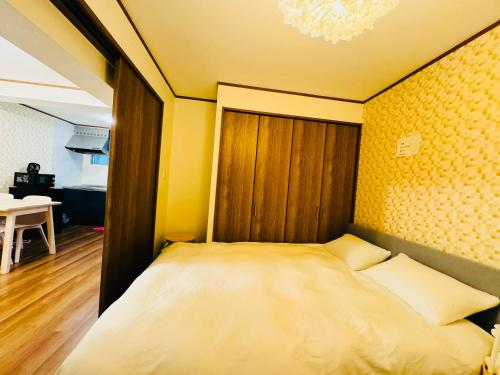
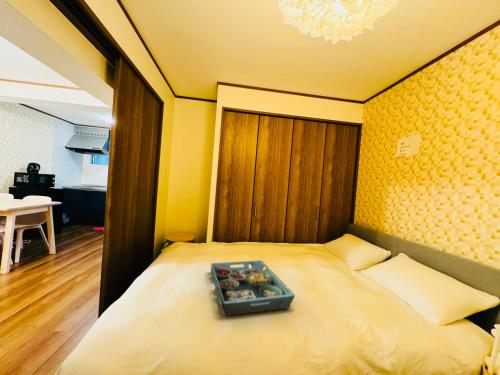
+ serving tray [210,259,296,317]
